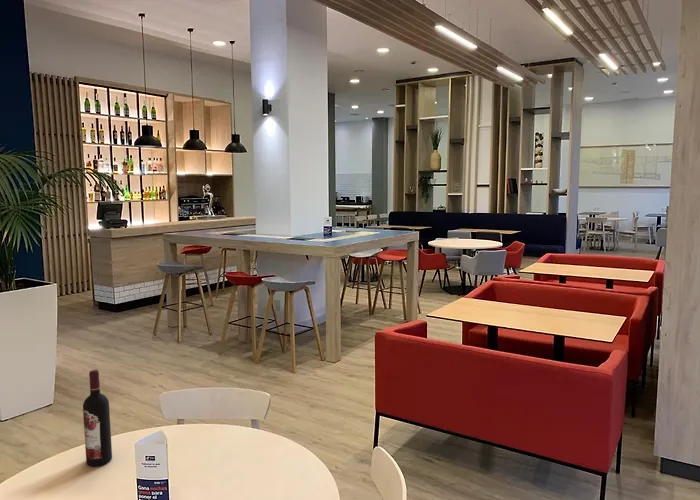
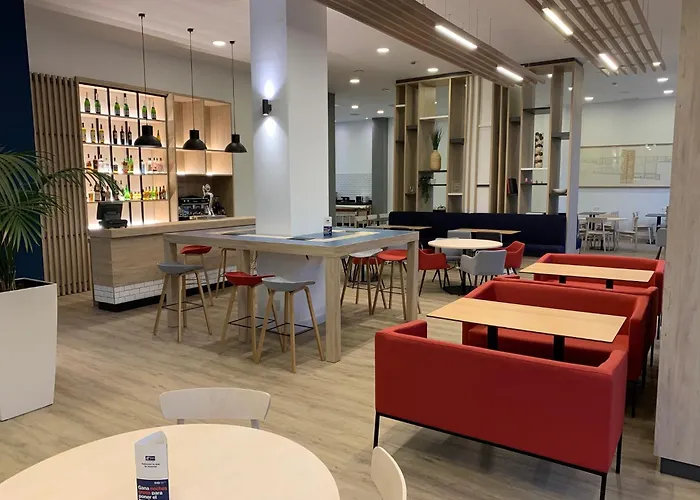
- wine bottle [82,369,113,467]
